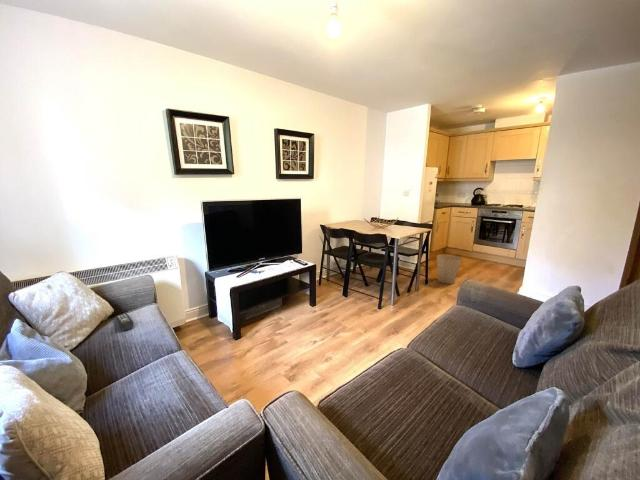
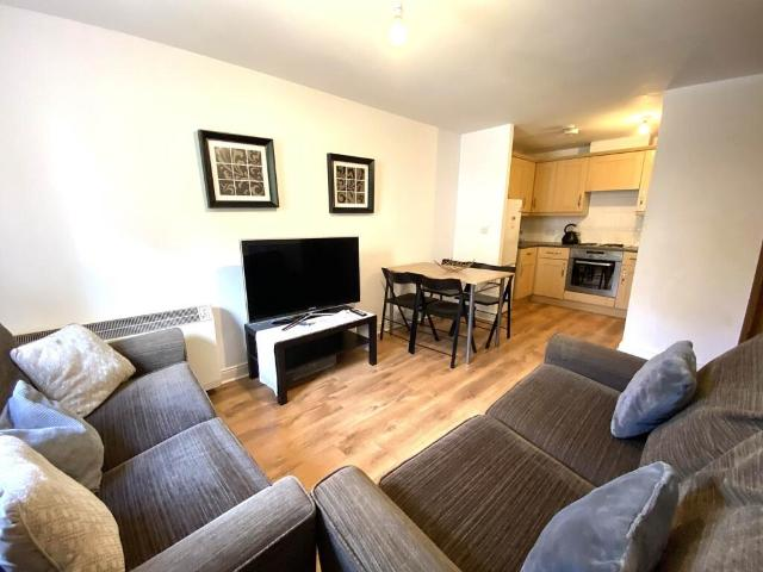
- trash can [436,253,463,285]
- remote control [114,312,135,332]
